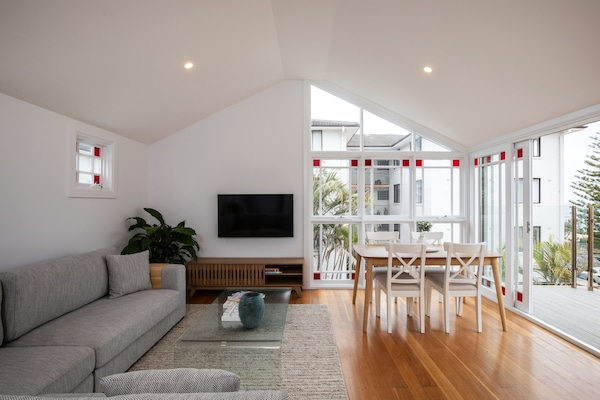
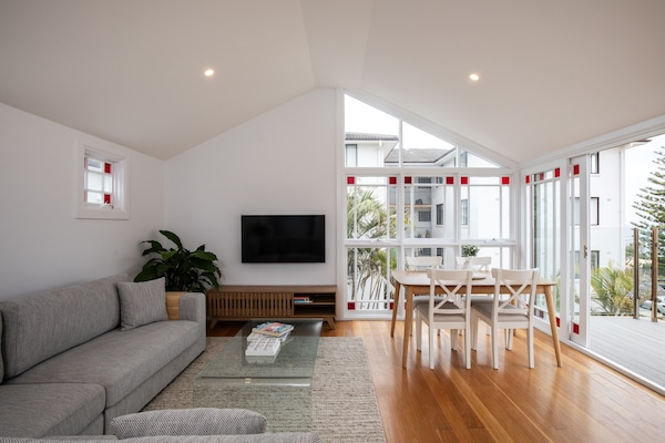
- vase [237,291,266,329]
